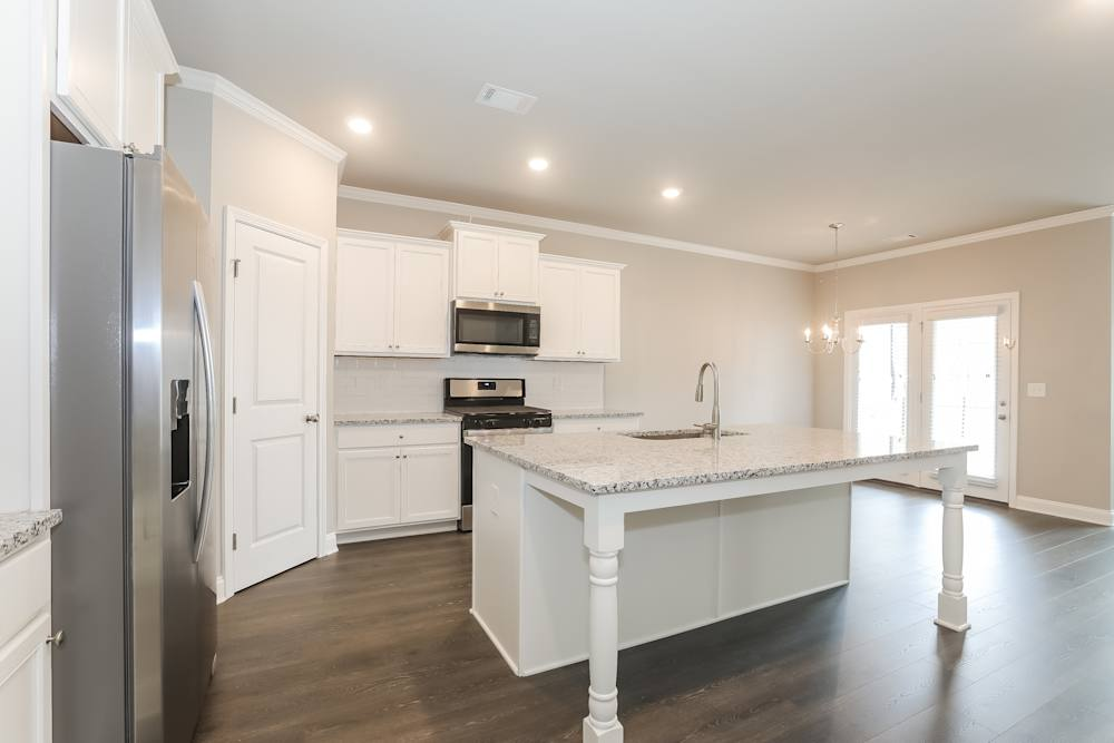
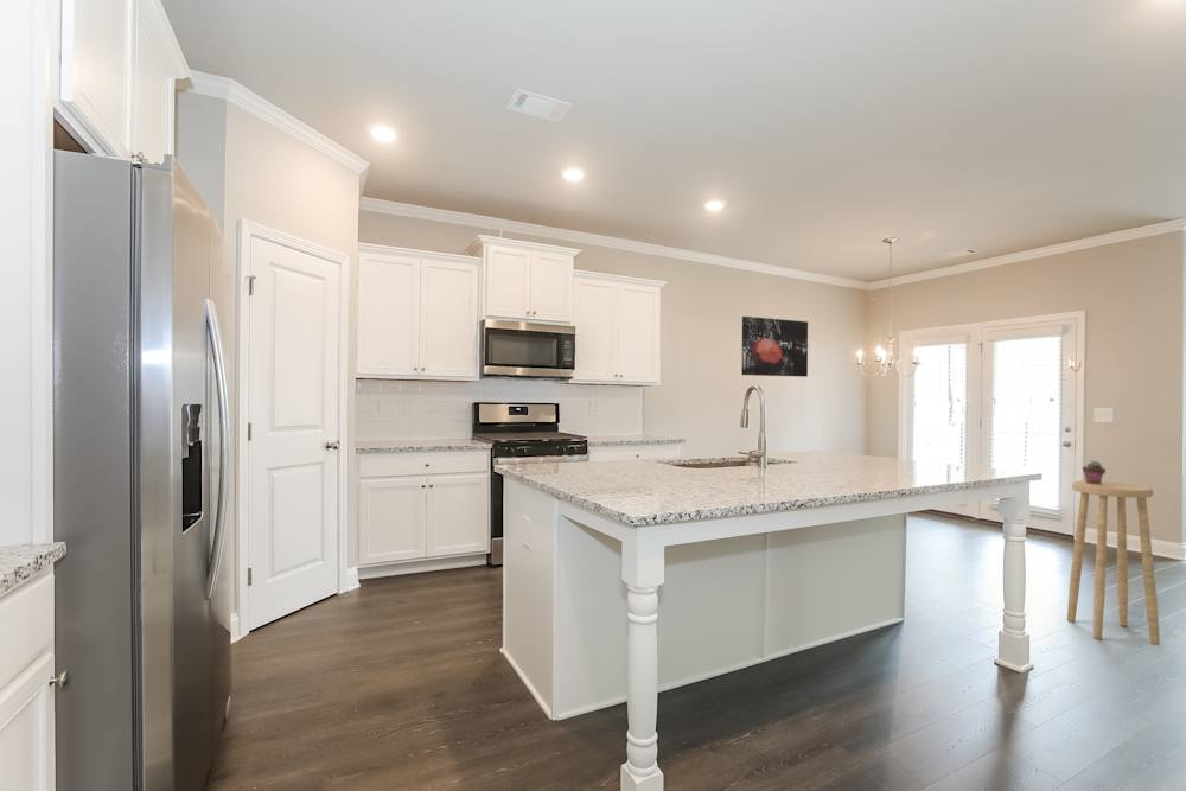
+ wall art [740,315,809,377]
+ stool [1066,480,1161,646]
+ potted succulent [1082,460,1107,484]
